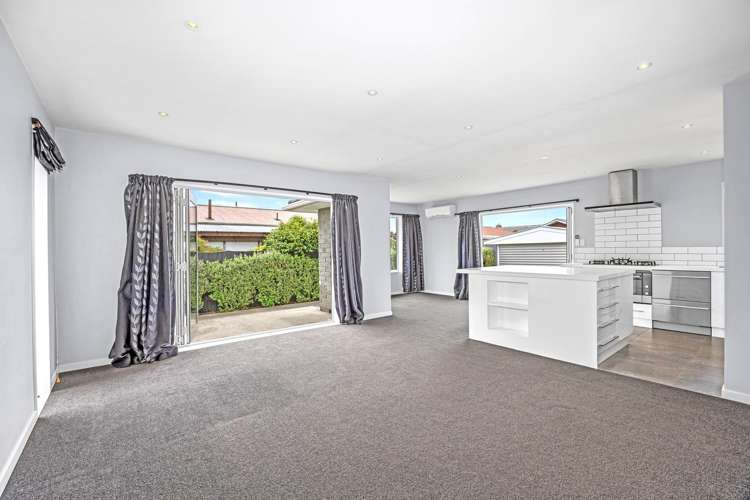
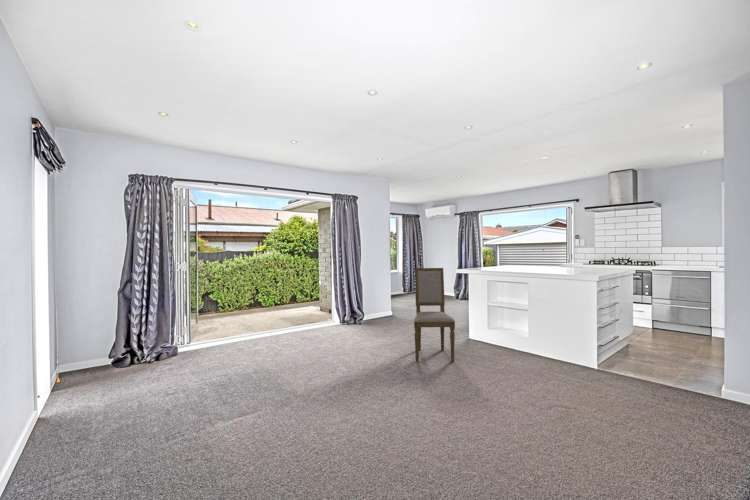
+ dining chair [413,267,456,362]
